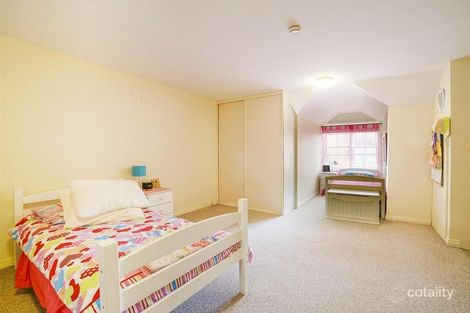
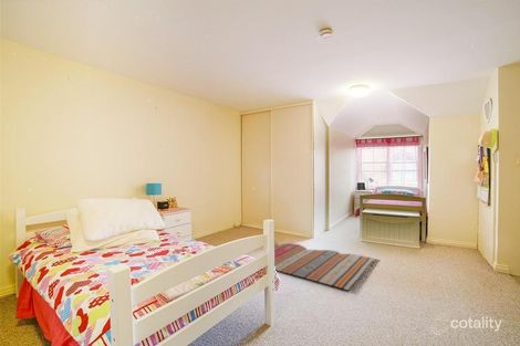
+ rug [273,240,382,293]
